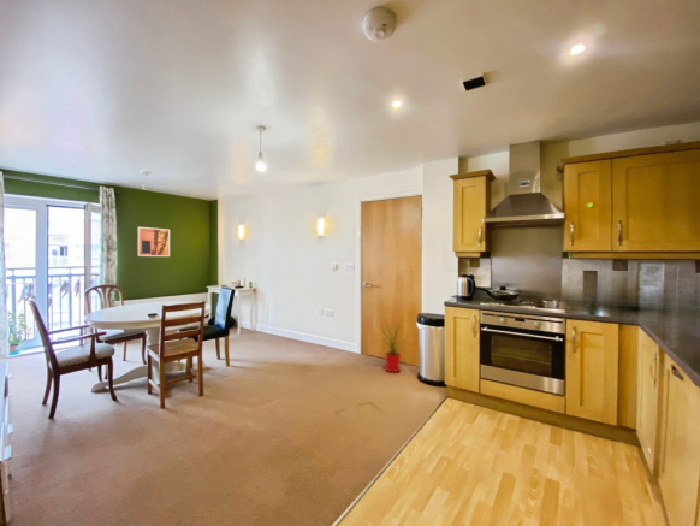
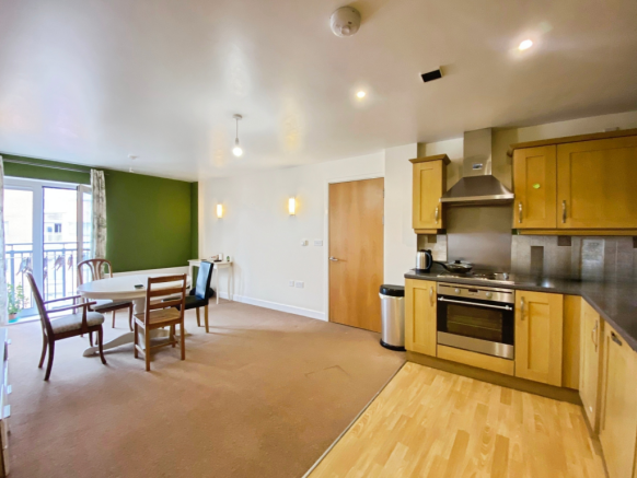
- house plant [374,317,411,374]
- wall art [136,226,171,258]
